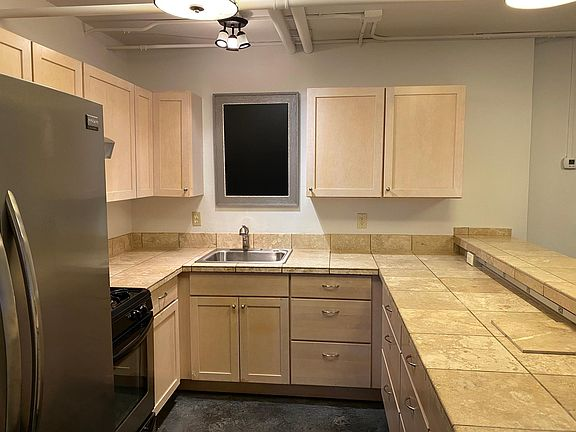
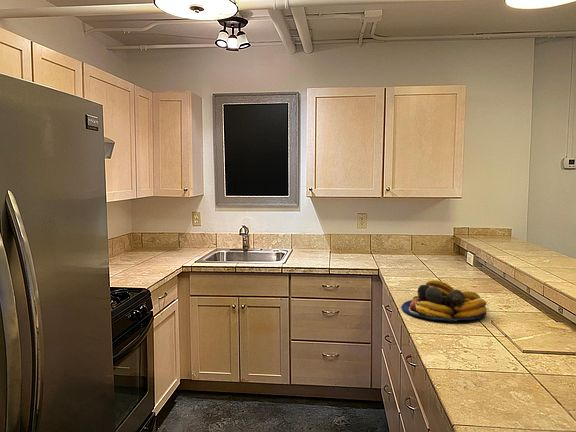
+ fruit bowl [400,279,488,322]
